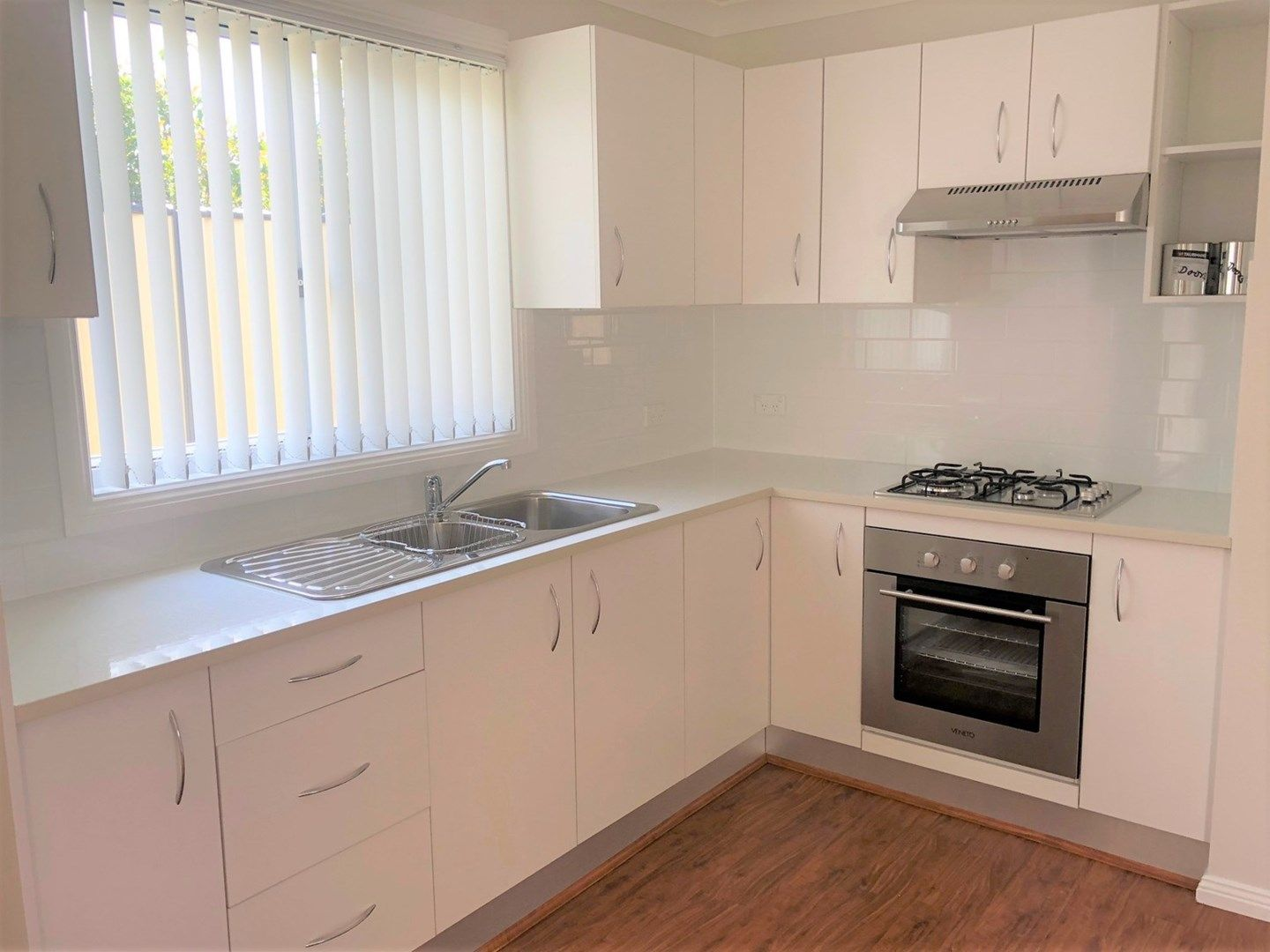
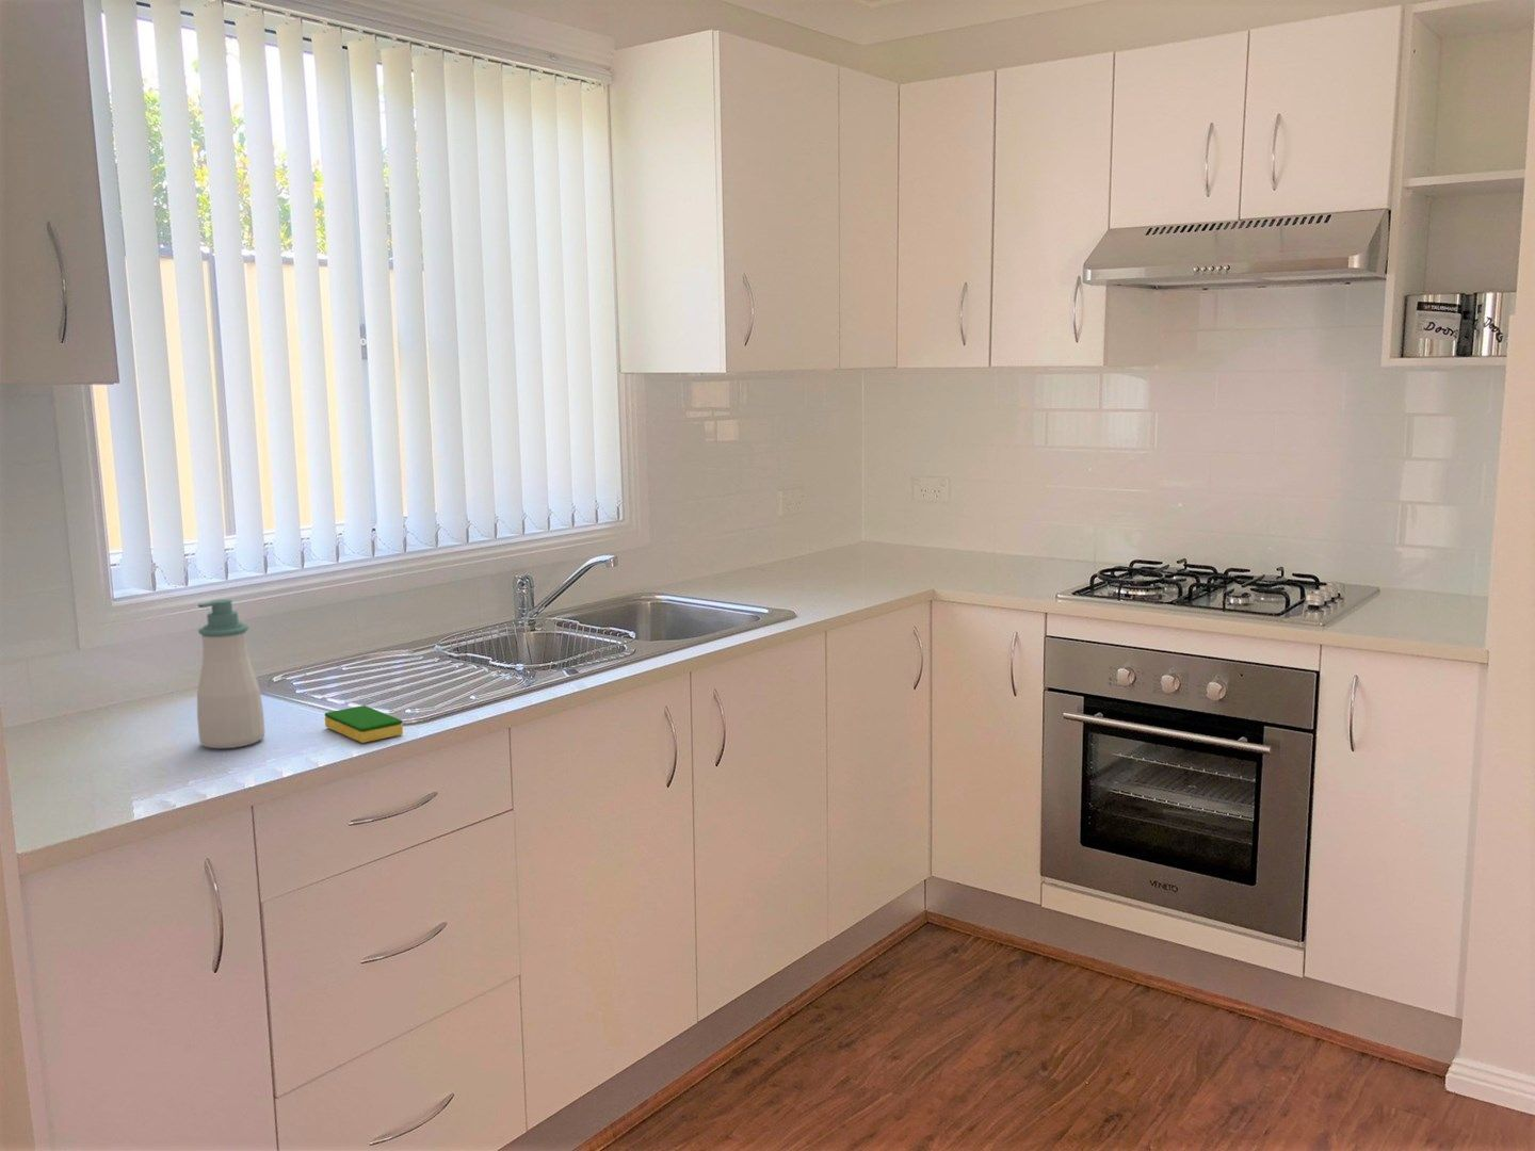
+ dish sponge [324,705,404,744]
+ soap bottle [196,598,266,750]
